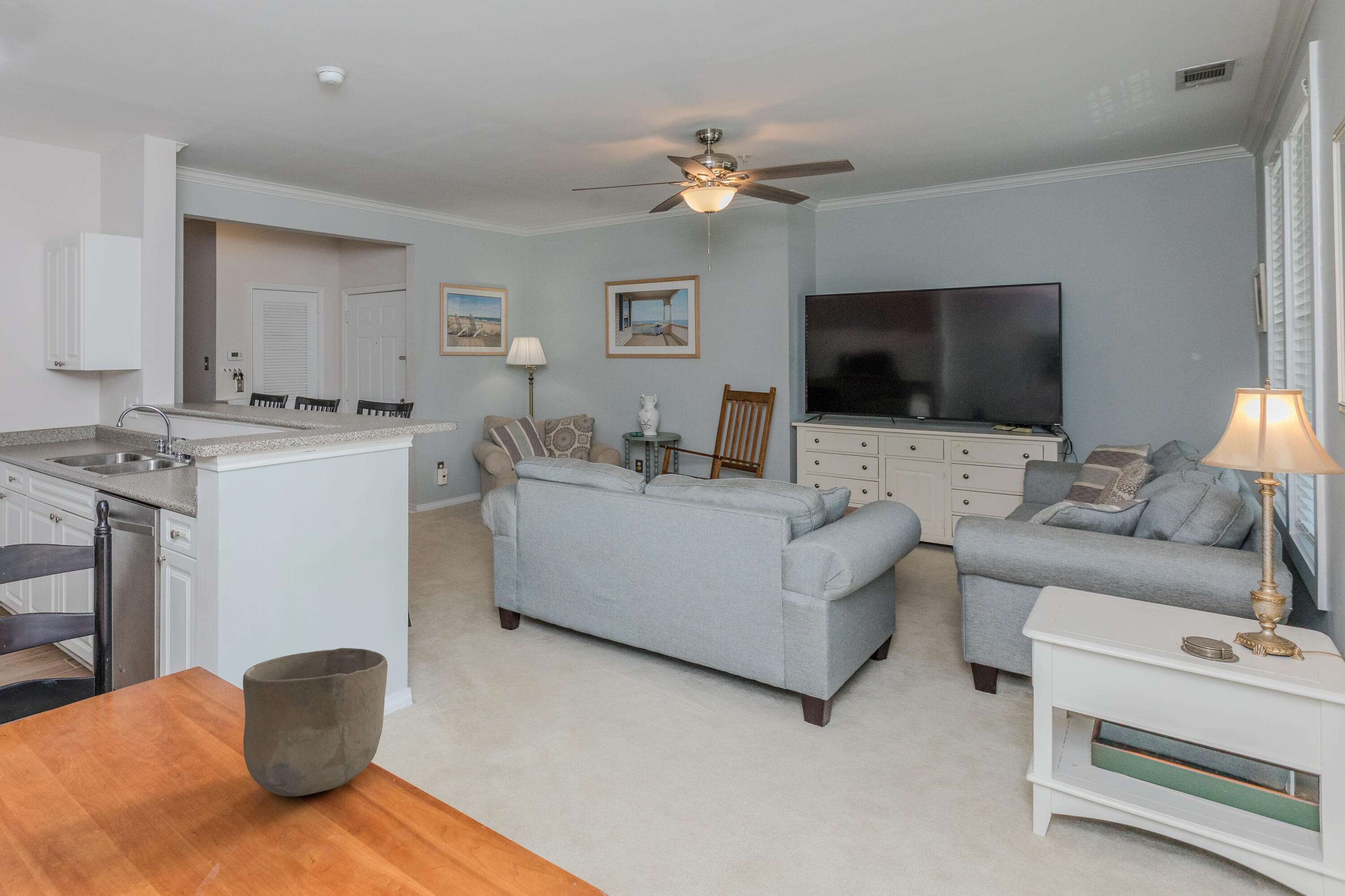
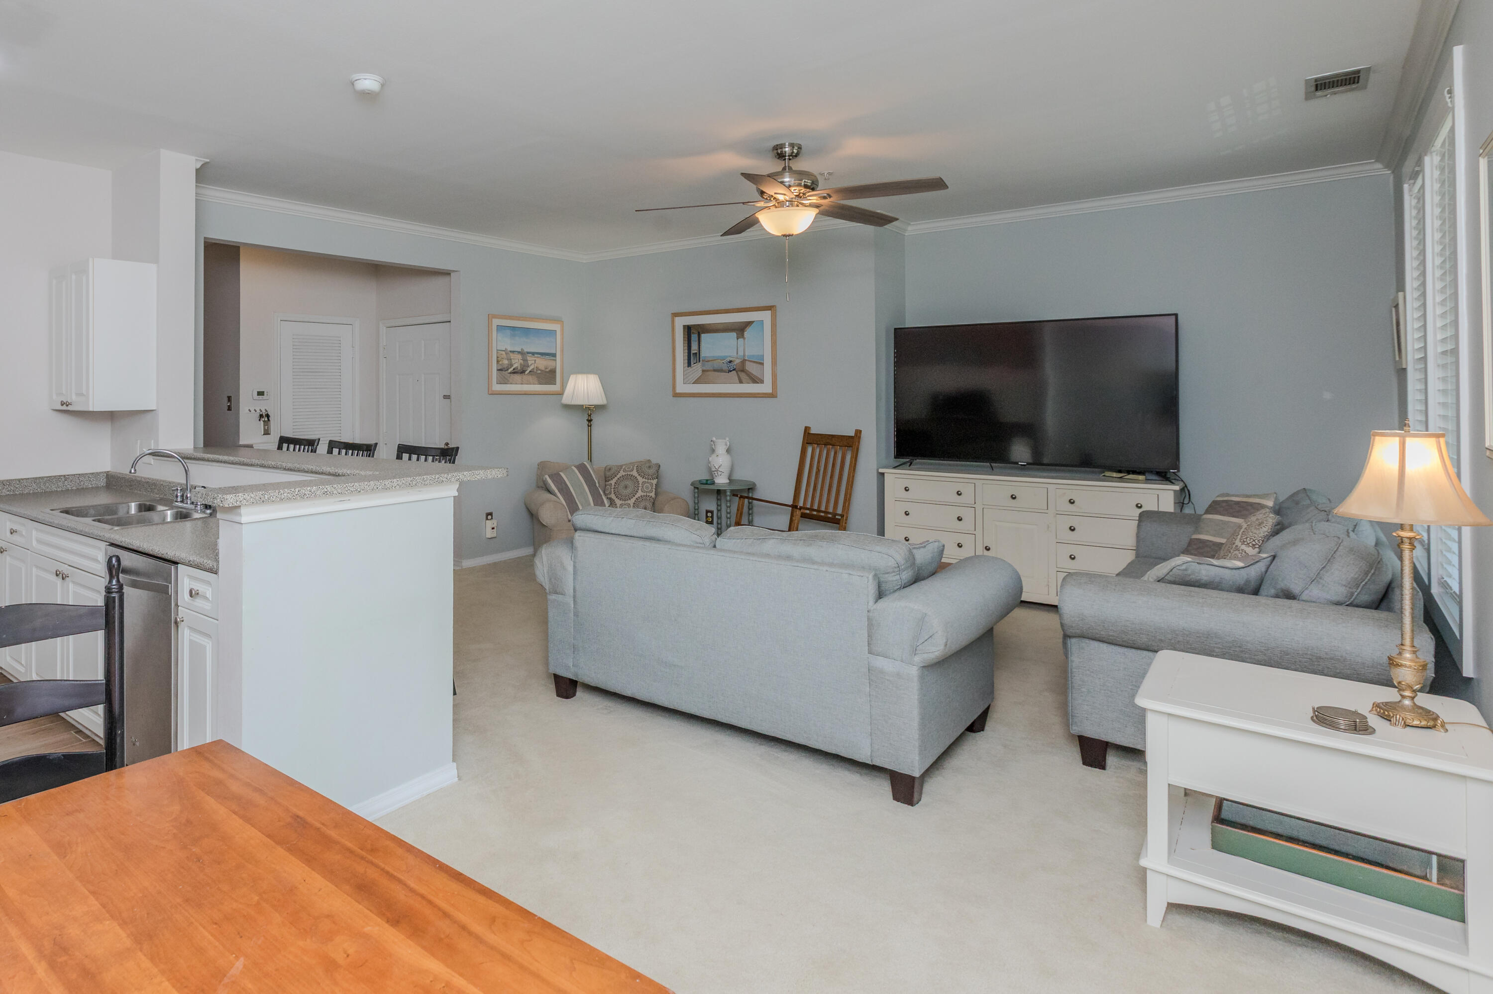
- bowl [243,647,388,797]
